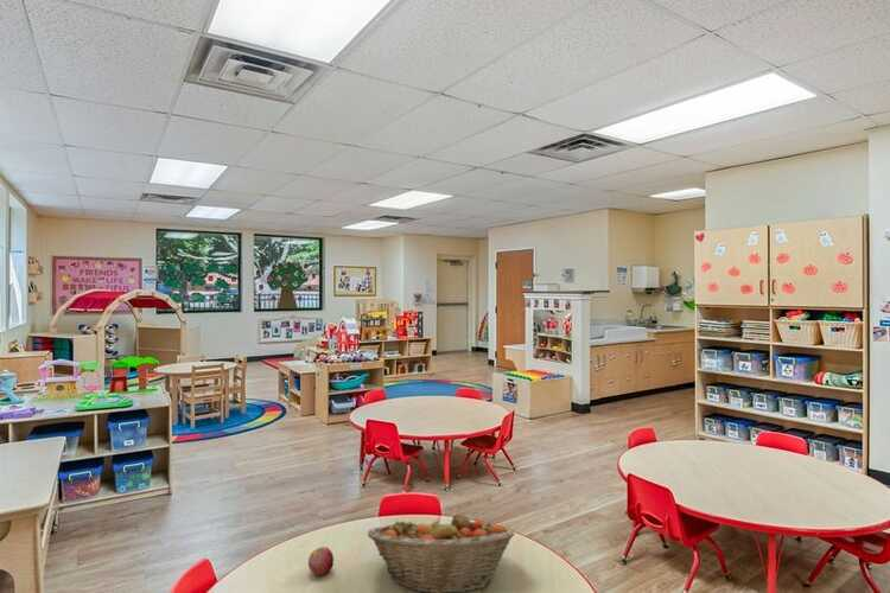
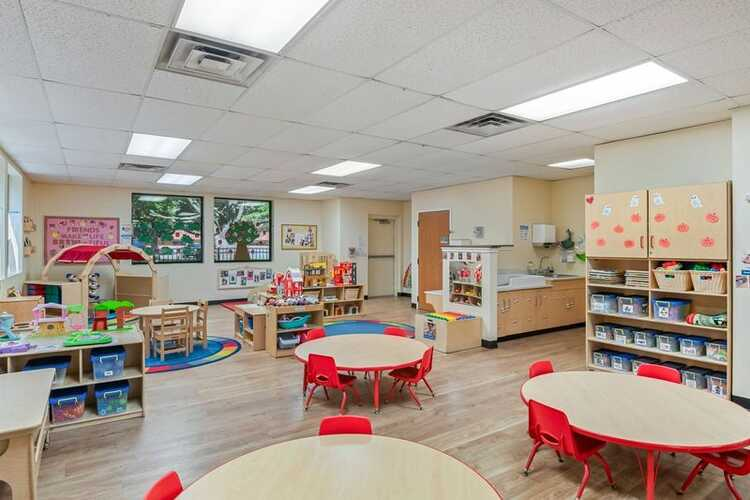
- fruit basket [365,511,515,593]
- apple [307,546,335,576]
